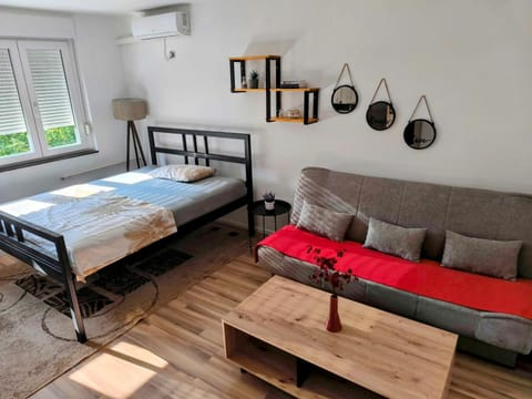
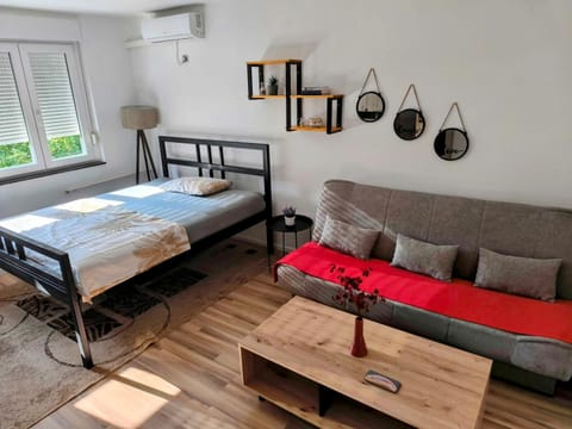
+ smartphone [362,368,402,394]
